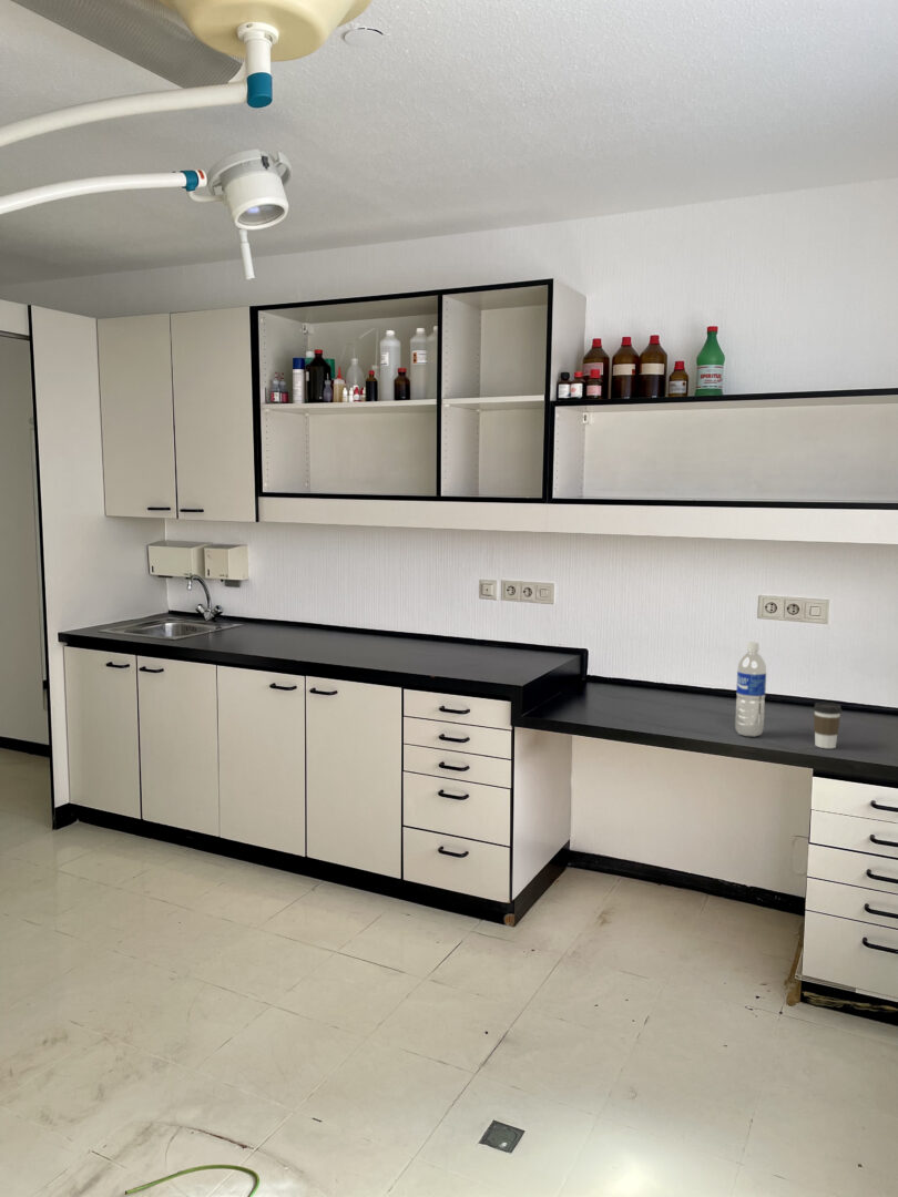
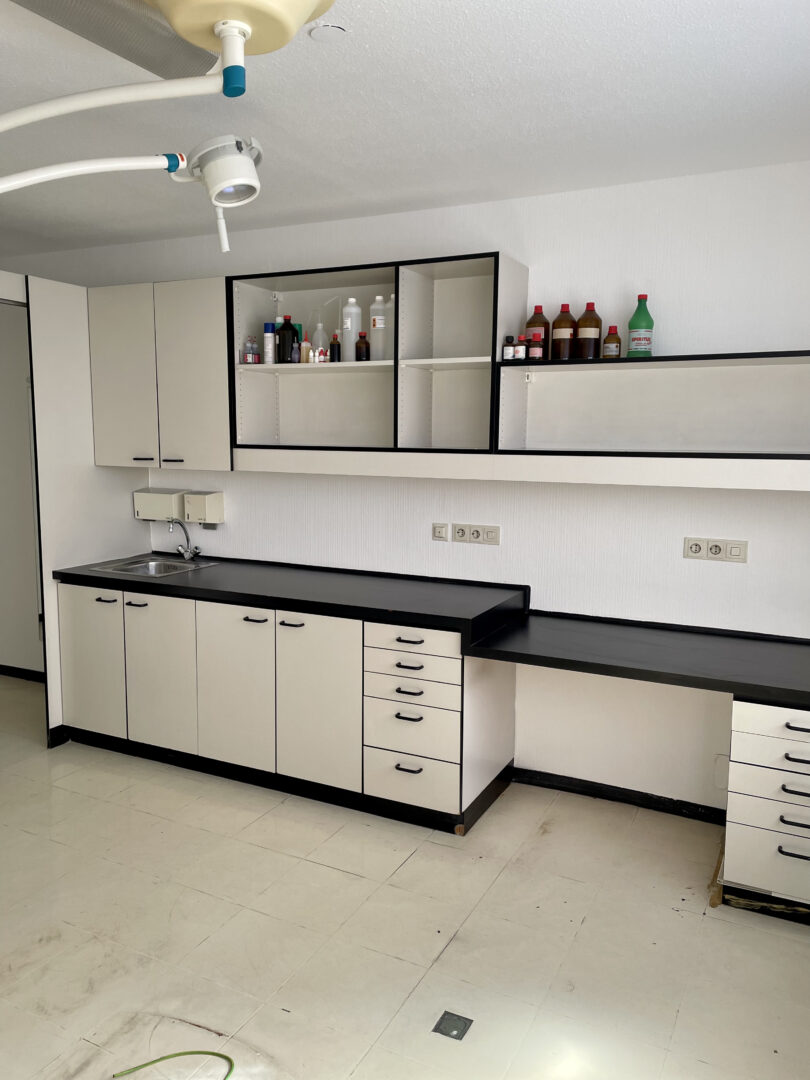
- coffee cup [813,702,843,749]
- water bottle [734,641,767,737]
